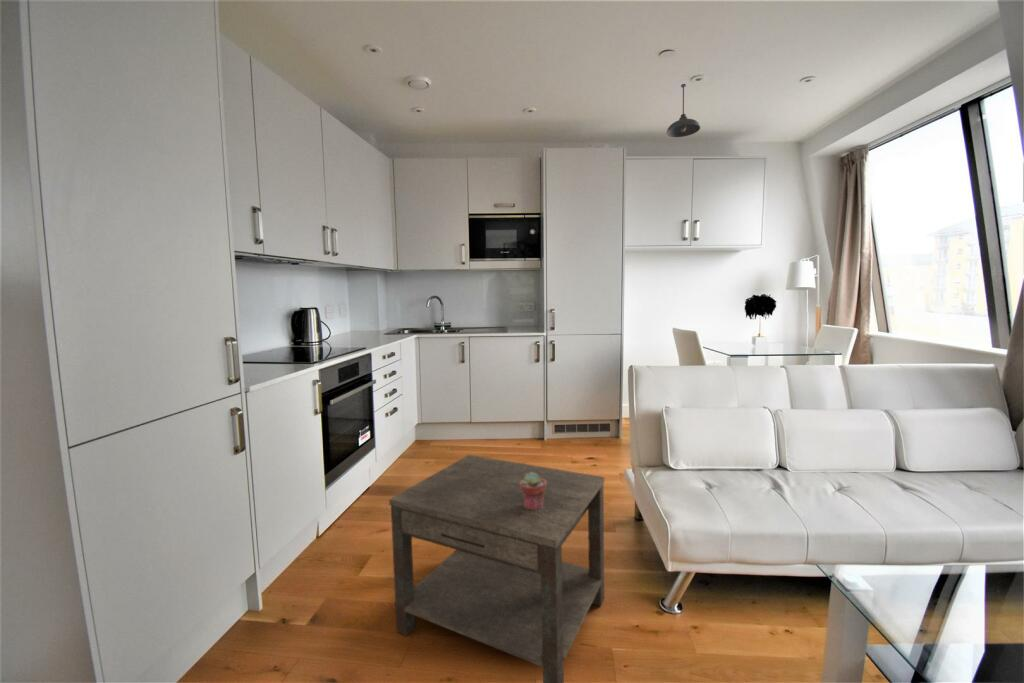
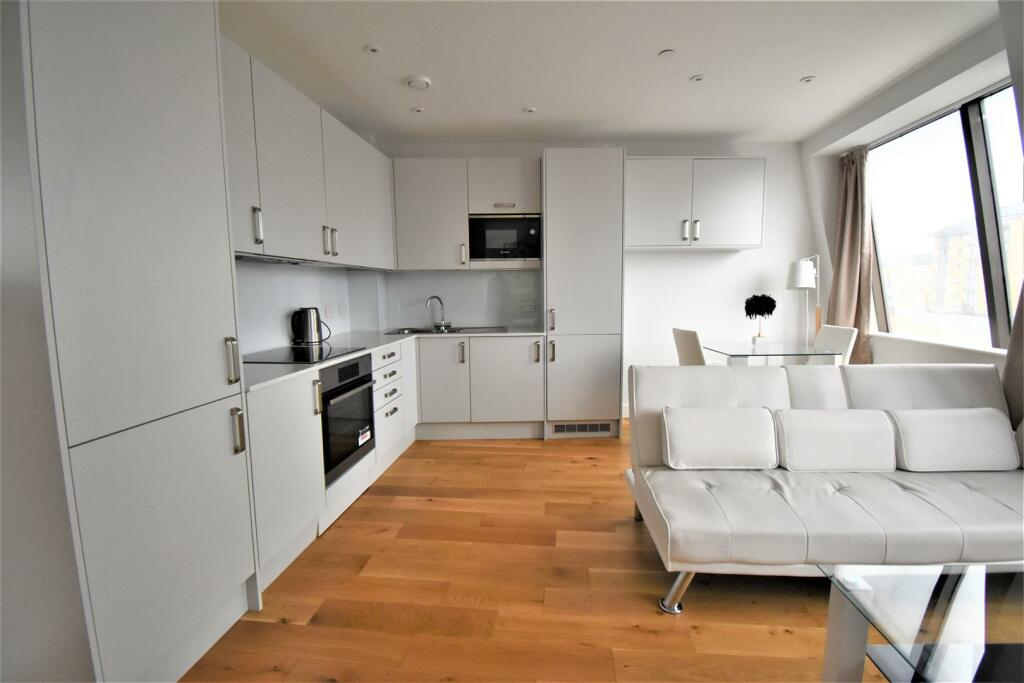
- pendant light [665,83,701,138]
- potted succulent [520,472,546,510]
- side table [388,454,605,683]
